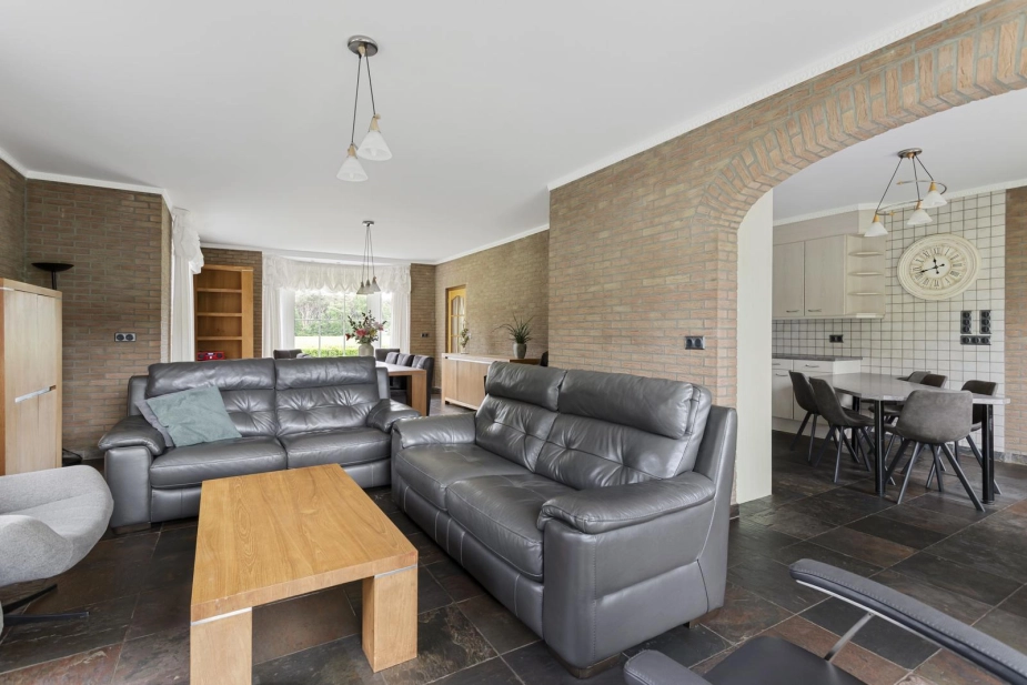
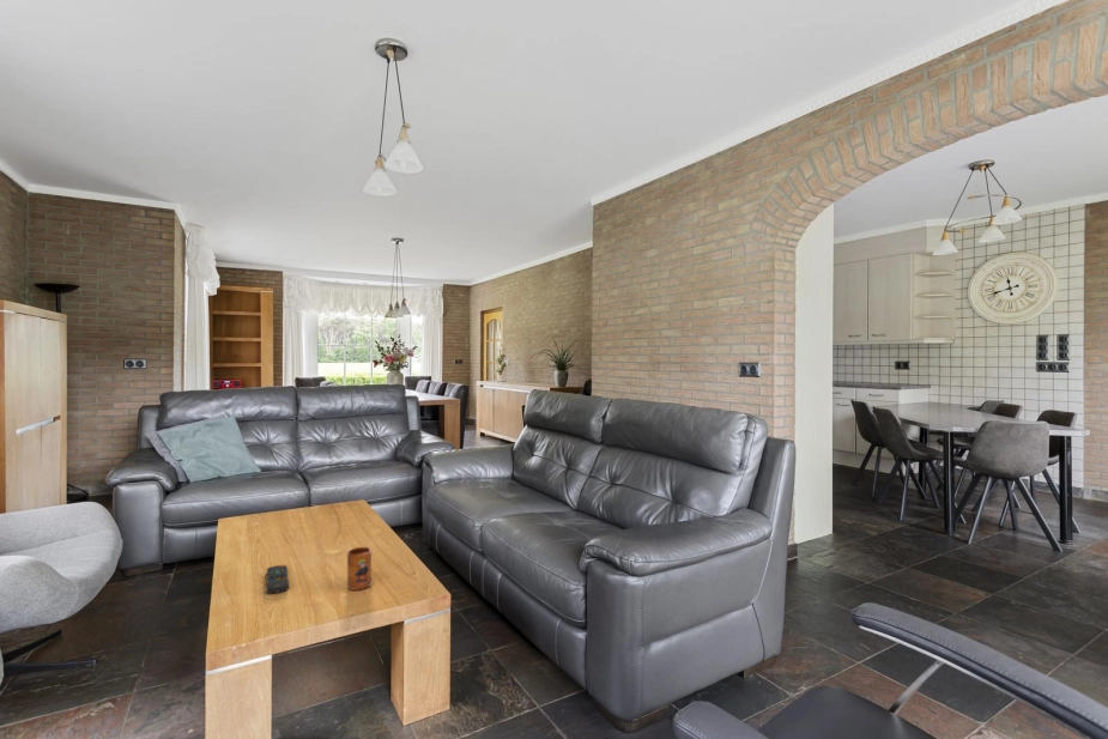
+ remote control [266,564,290,594]
+ mug [346,546,373,592]
